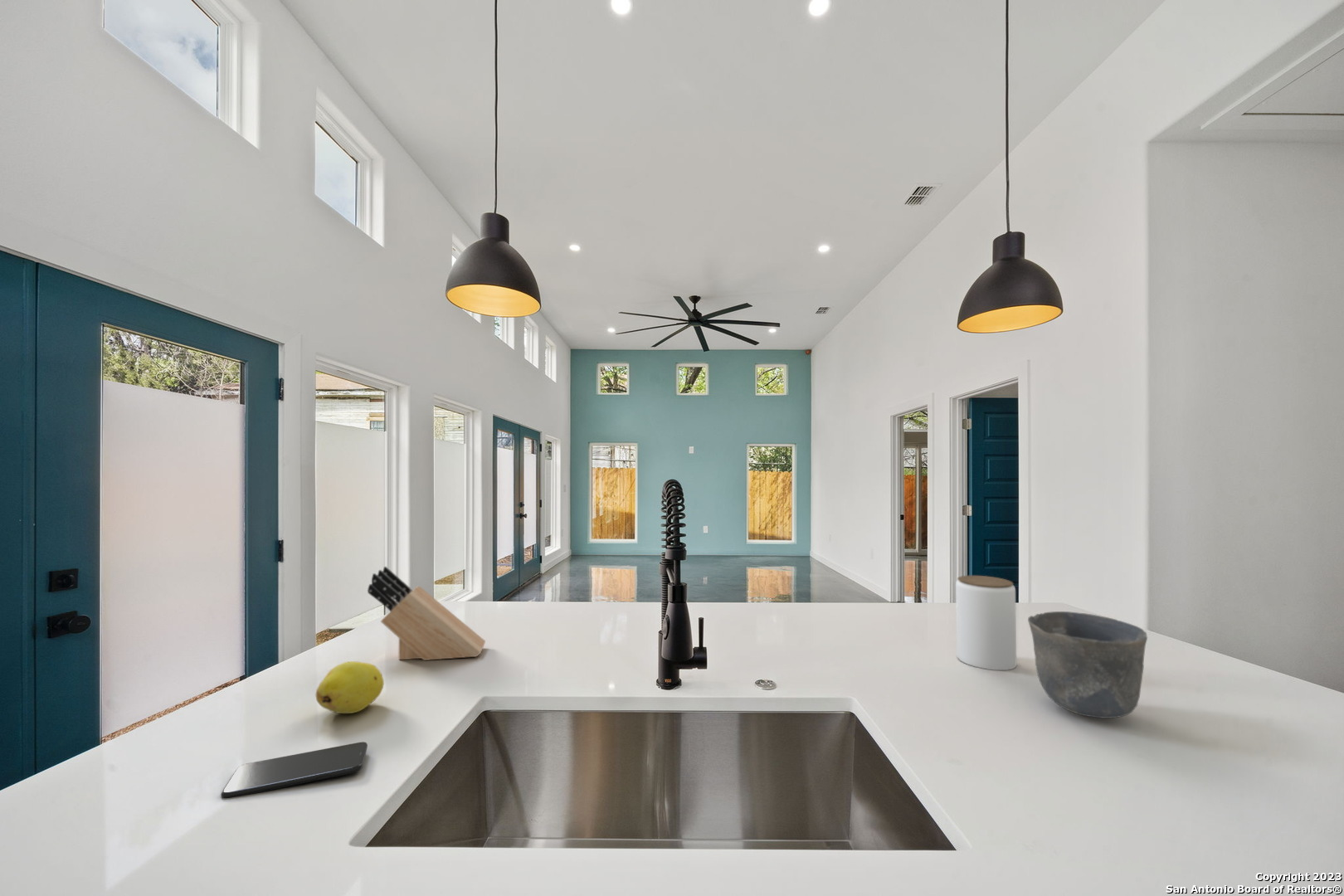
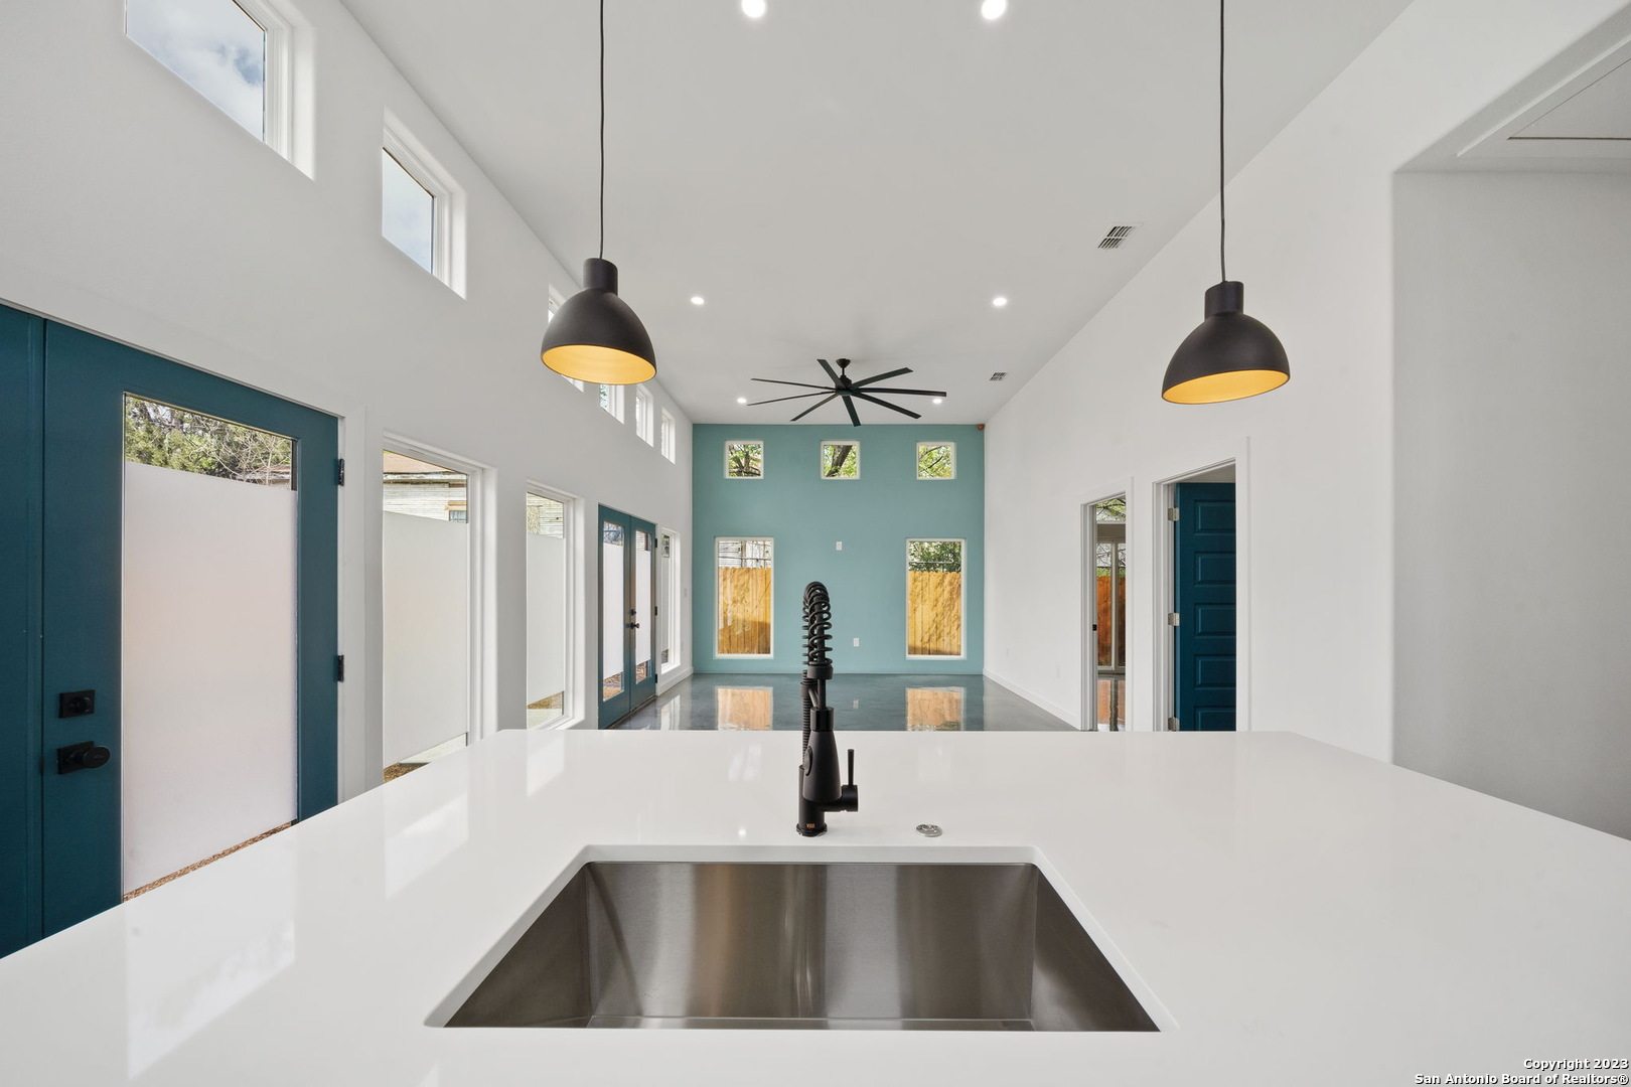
- cup [1027,611,1148,719]
- knife block [367,566,486,661]
- jar [955,575,1017,671]
- fruit [315,660,385,714]
- smartphone [221,741,368,799]
